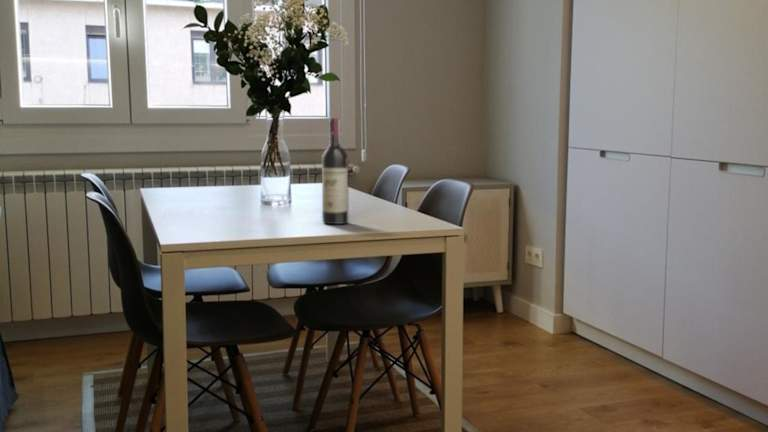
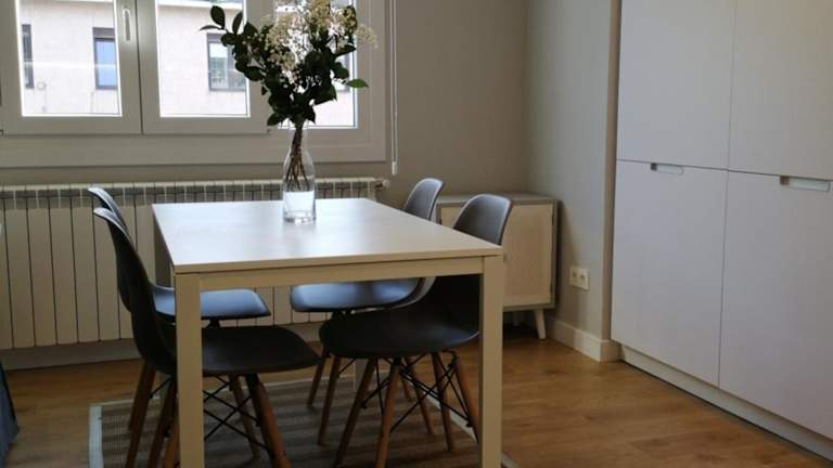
- wine bottle [321,117,349,225]
